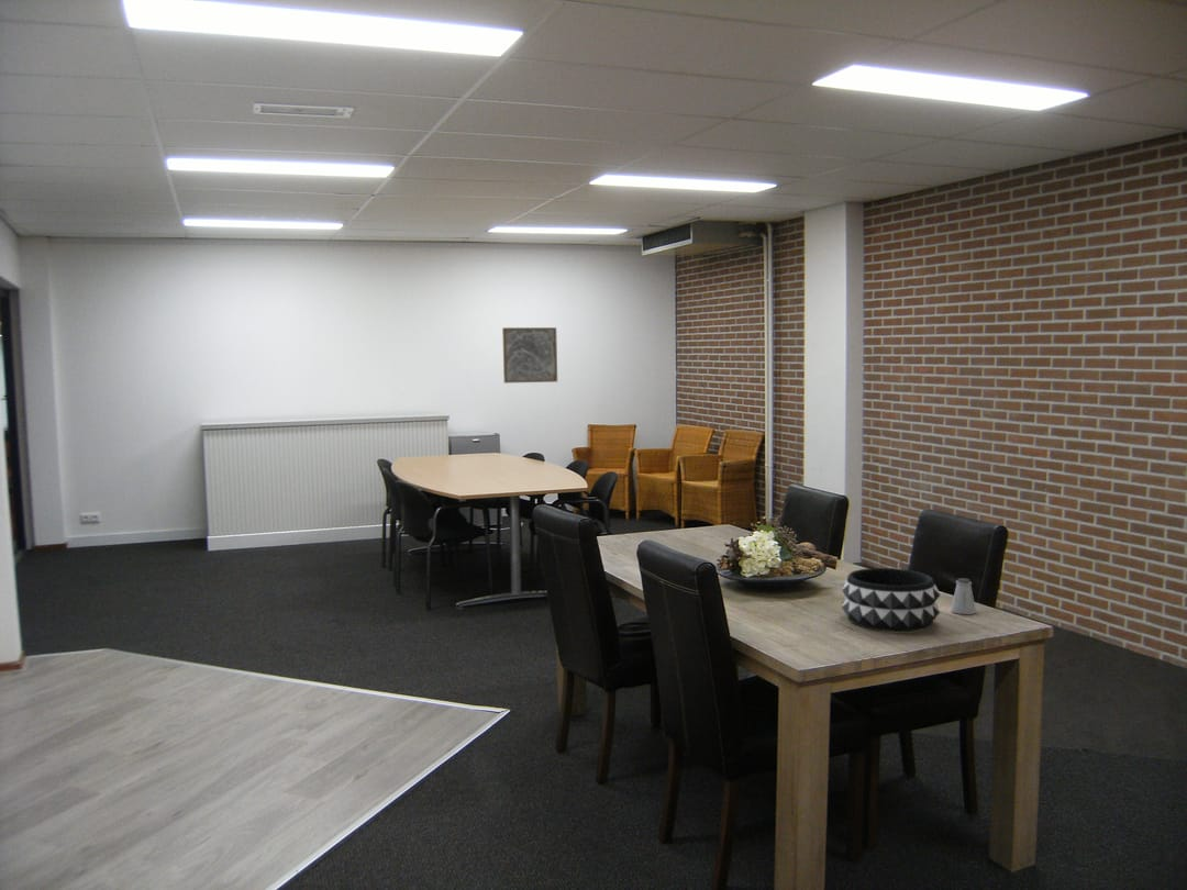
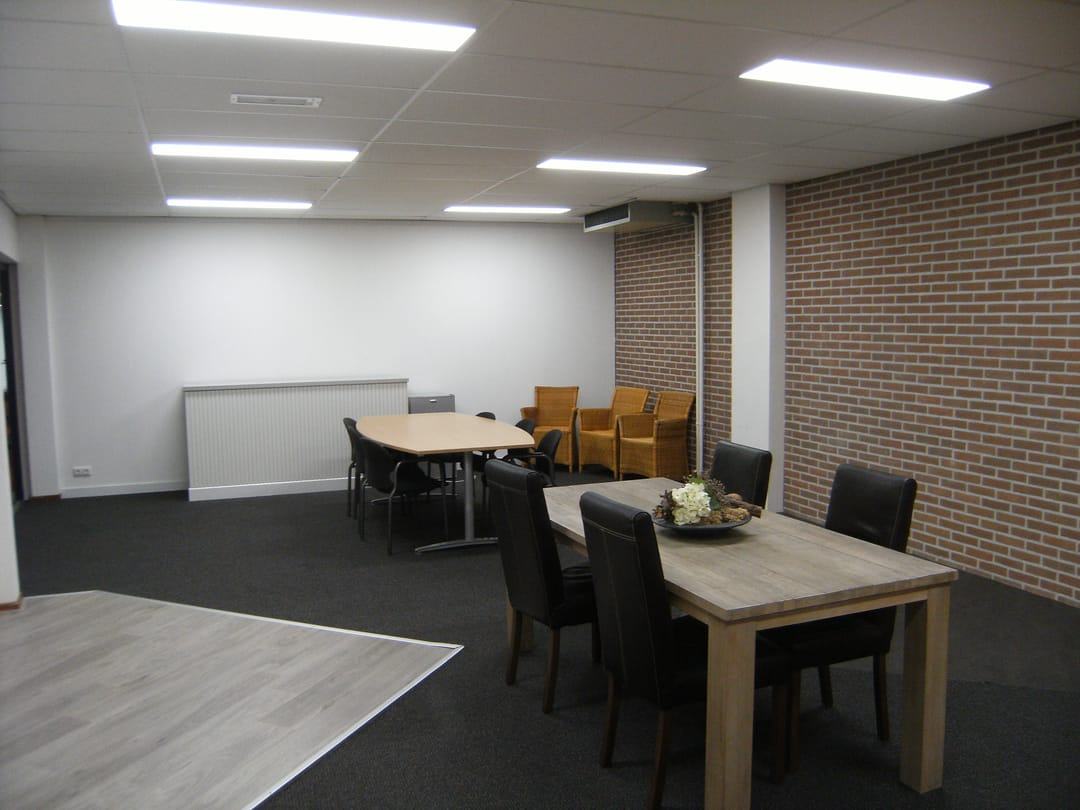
- wall art [501,326,558,385]
- saltshaker [950,577,977,615]
- decorative bowl [841,567,942,633]
